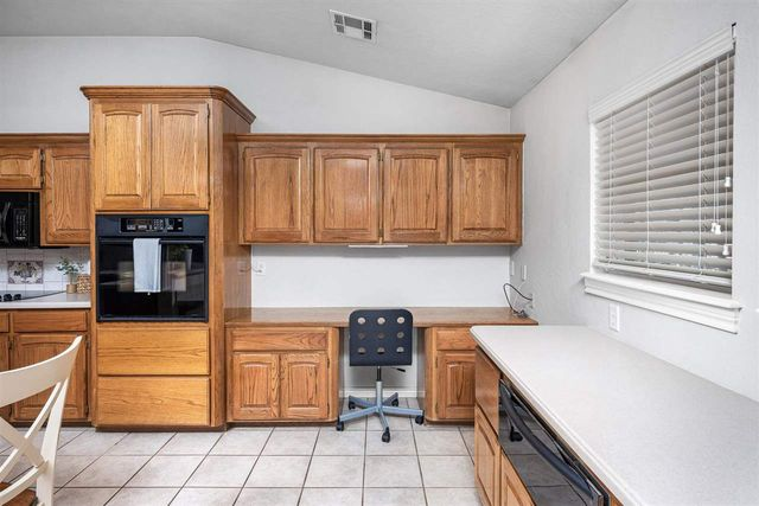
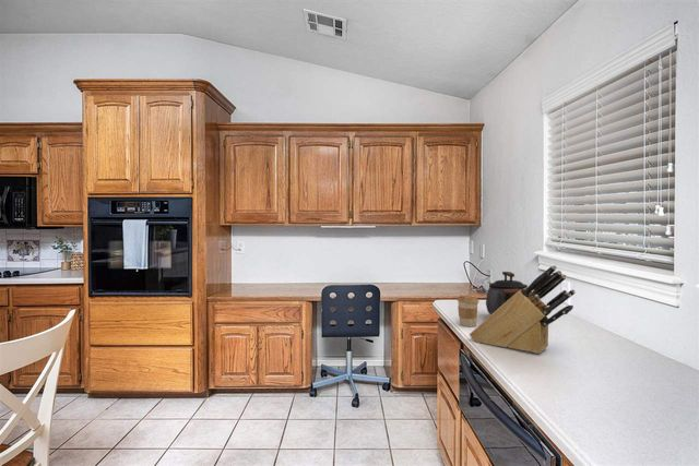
+ coffee cup [457,295,479,327]
+ kettle [485,271,529,315]
+ knife block [469,264,577,355]
